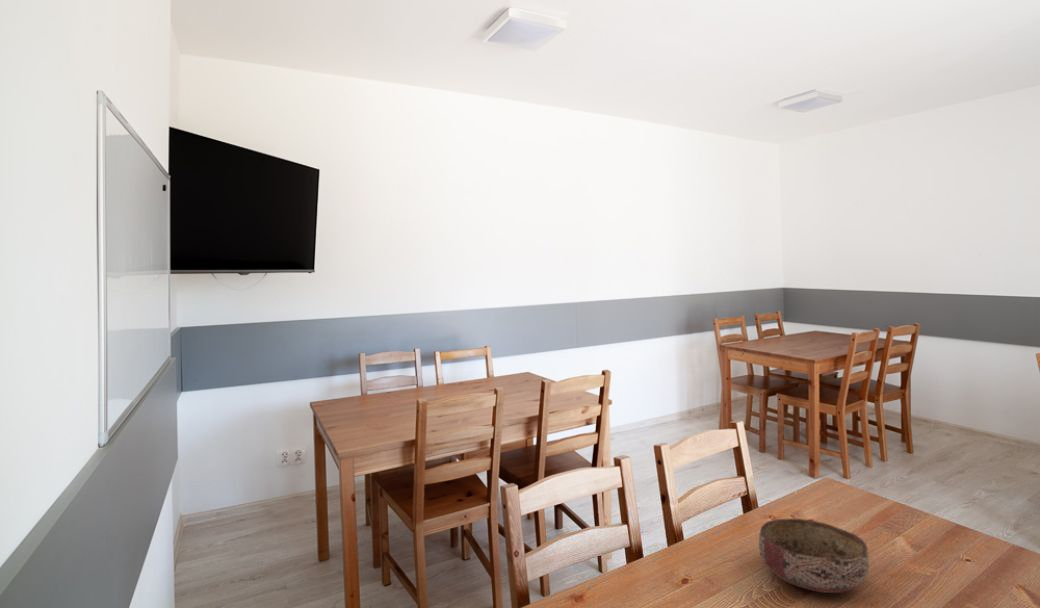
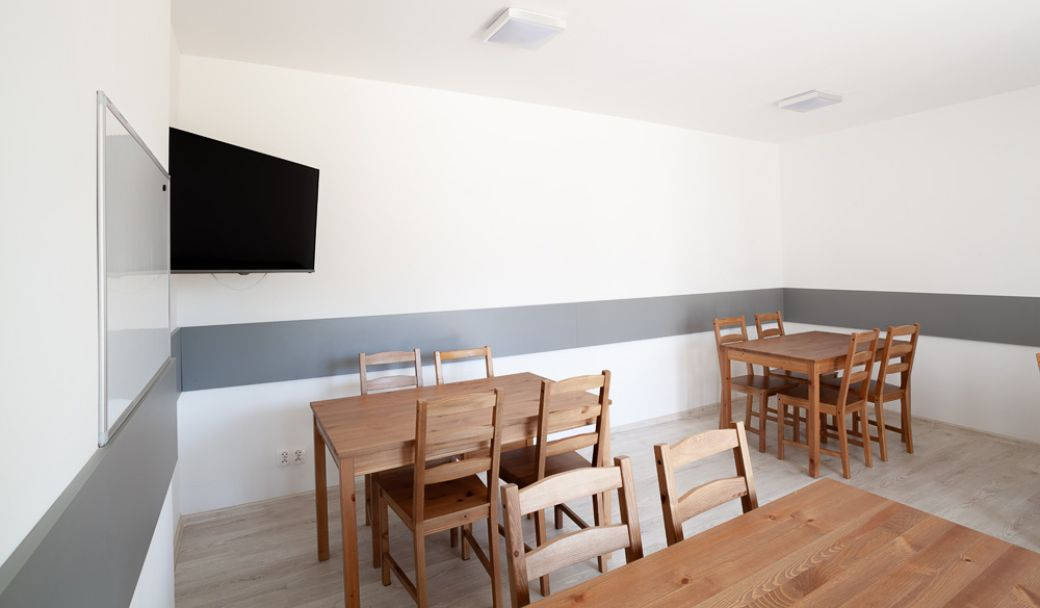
- bowl [758,518,870,594]
